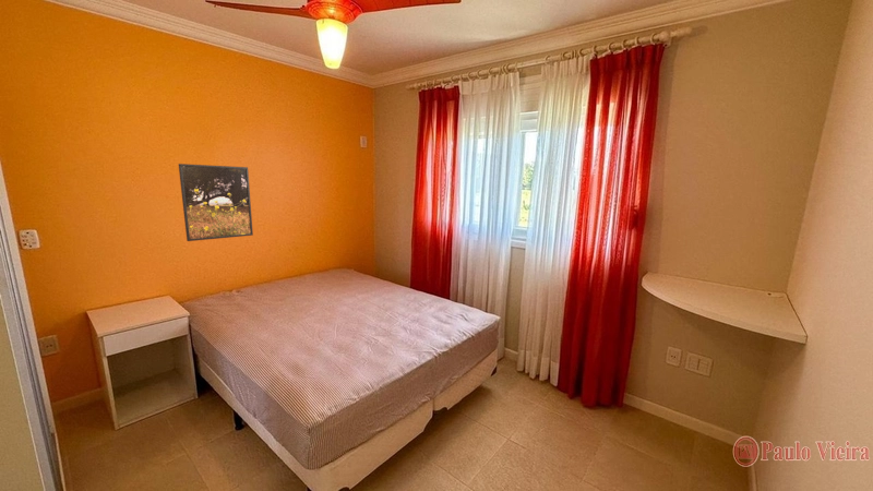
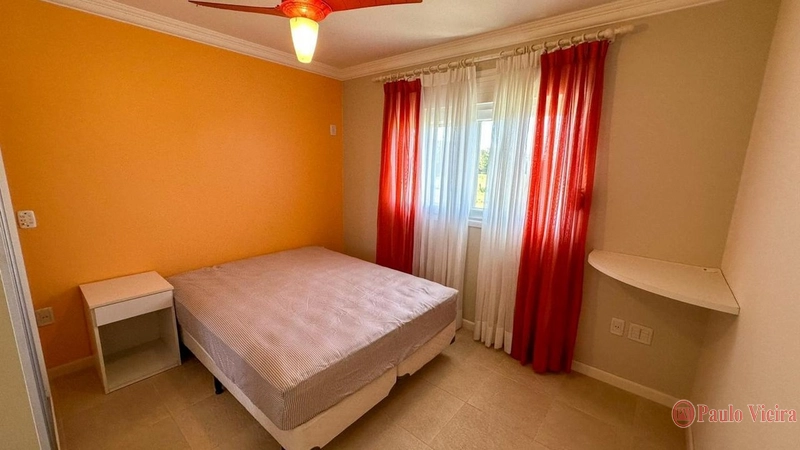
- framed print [178,163,254,242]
